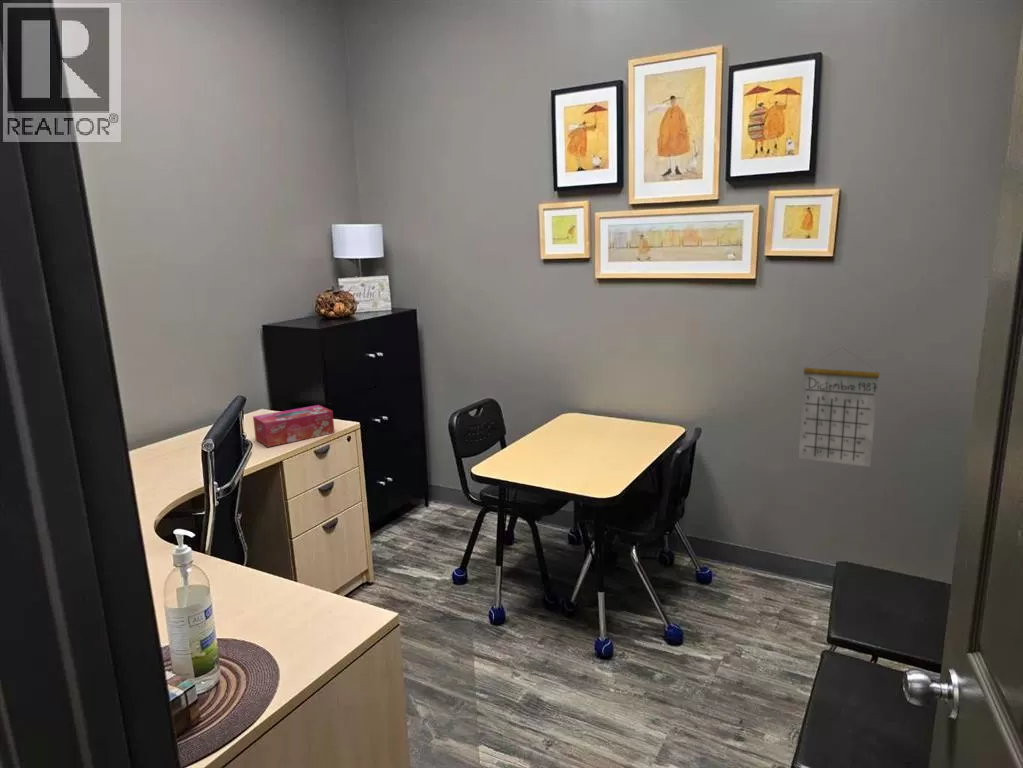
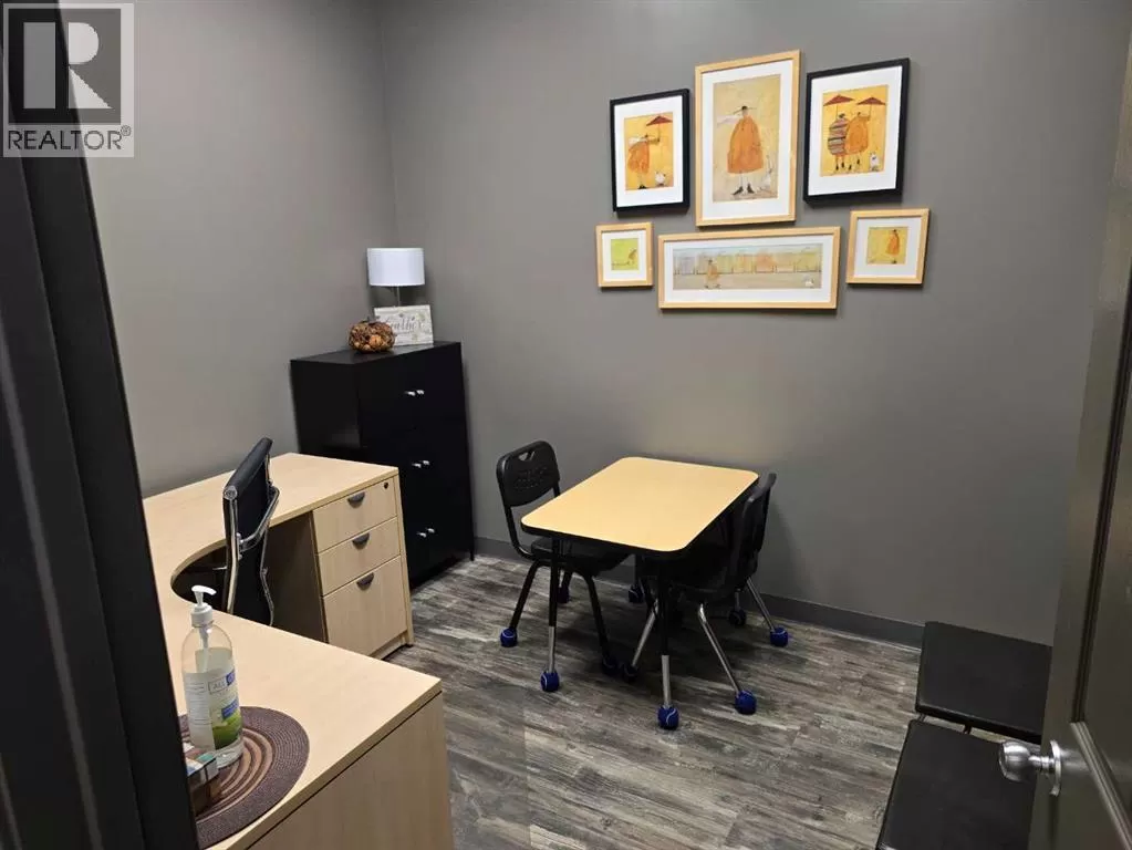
- tissue box [252,404,336,448]
- calendar [798,347,880,468]
